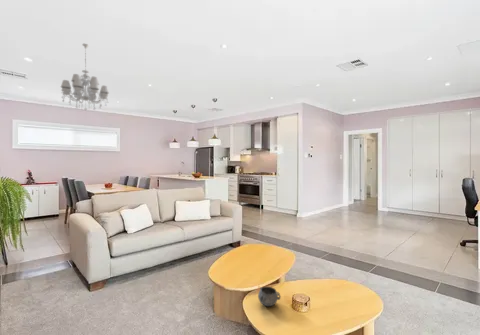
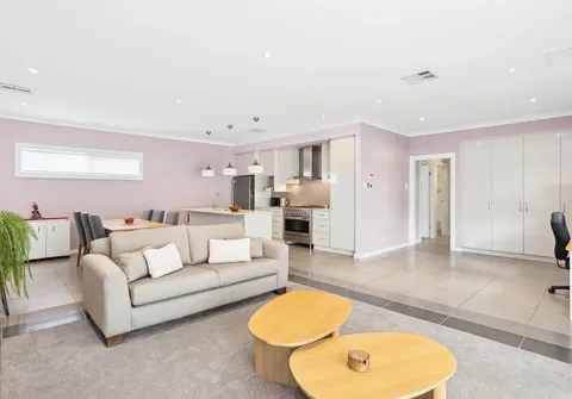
- chandelier [60,43,110,111]
- decorative bowl [257,286,281,307]
